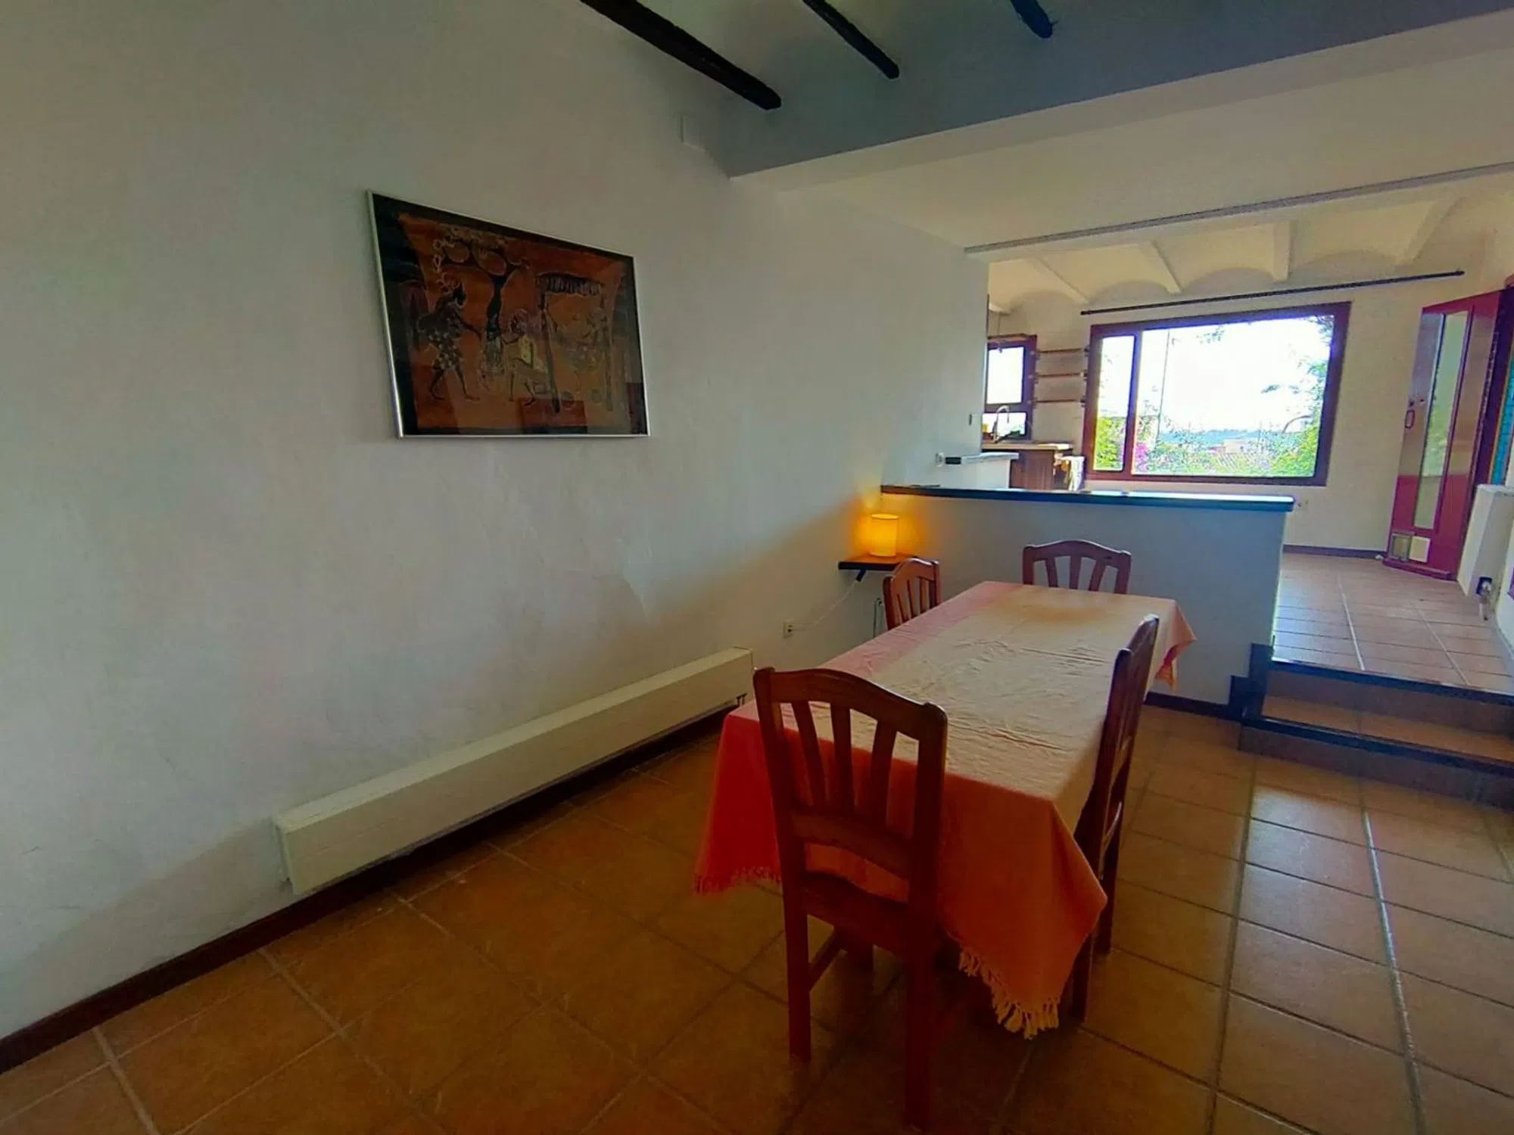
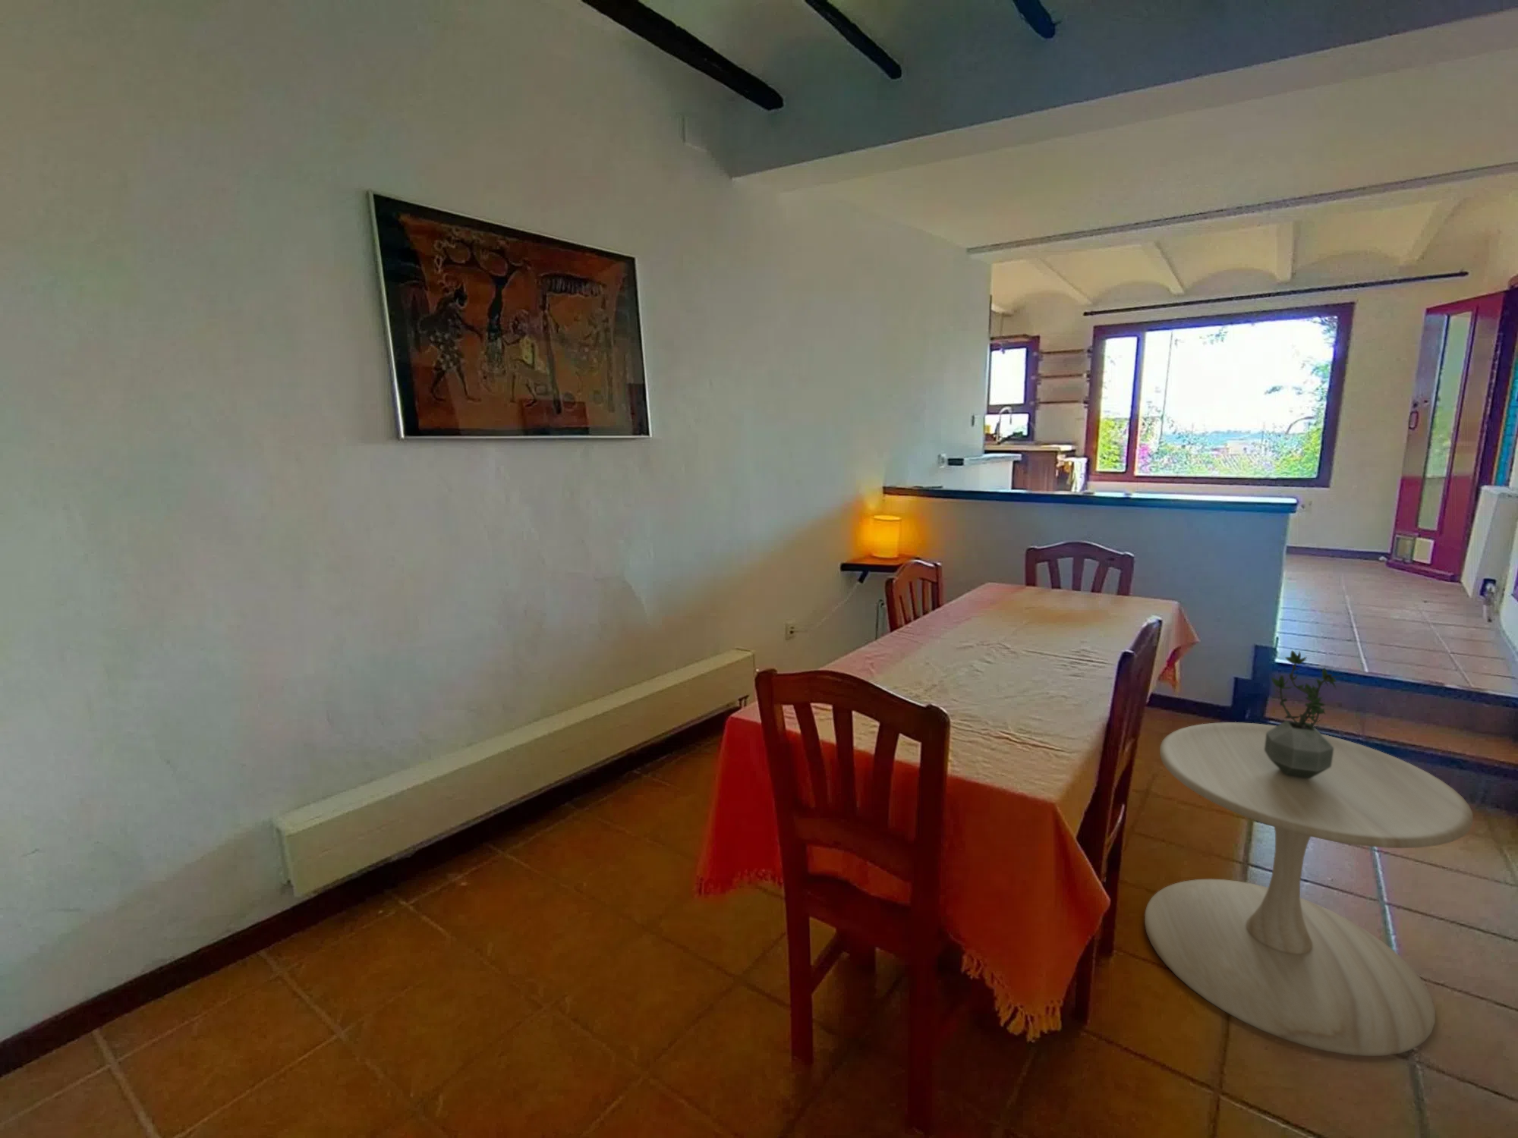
+ potted plant [1265,649,1345,778]
+ side table [1144,722,1474,1057]
